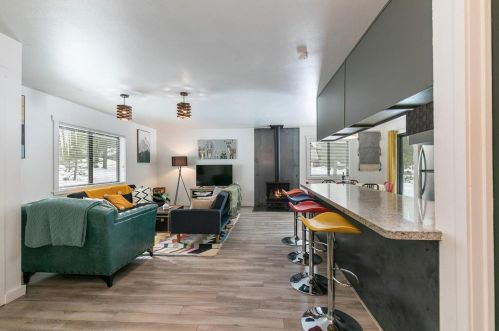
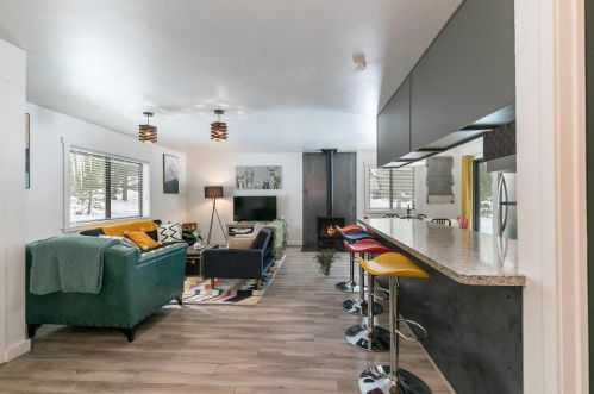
+ decorative plant [312,245,343,277]
